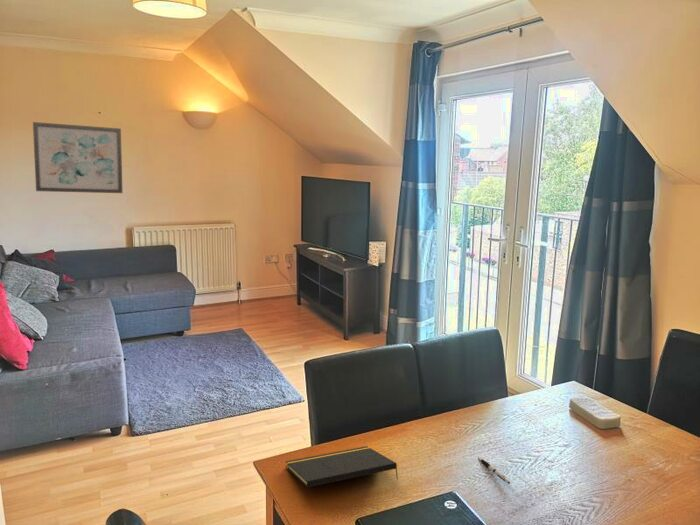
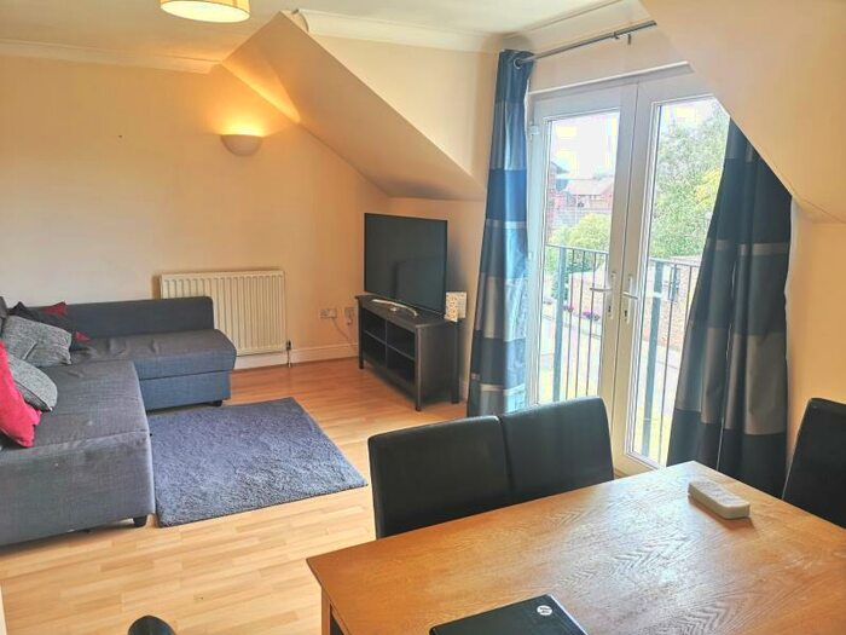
- wall art [32,121,123,194]
- notepad [284,445,399,488]
- pen [477,456,511,485]
